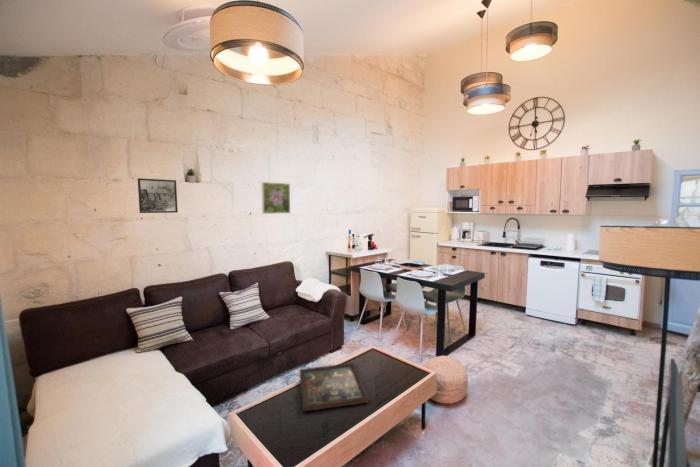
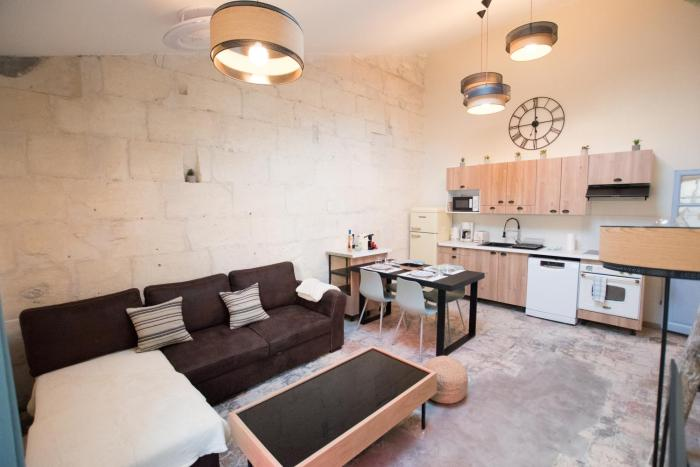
- decorative tray [298,362,370,412]
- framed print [261,181,291,215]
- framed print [137,177,179,214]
